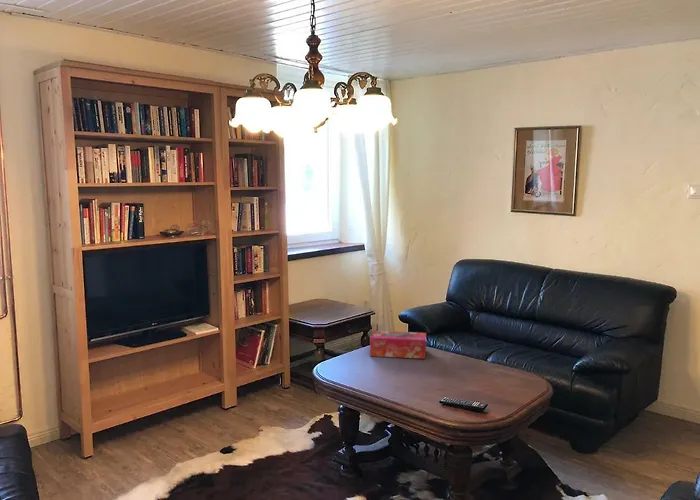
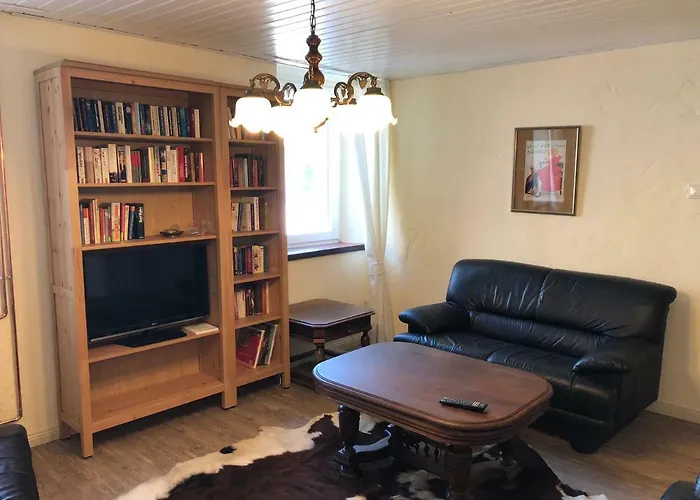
- tissue box [369,330,427,360]
